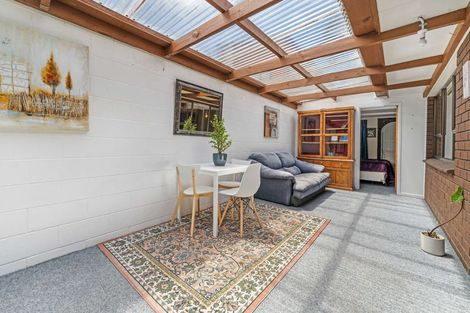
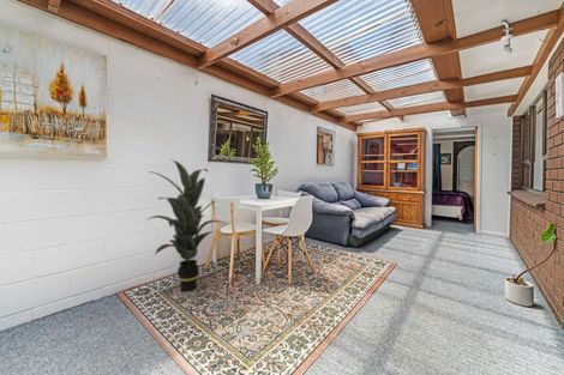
+ indoor plant [146,158,229,292]
